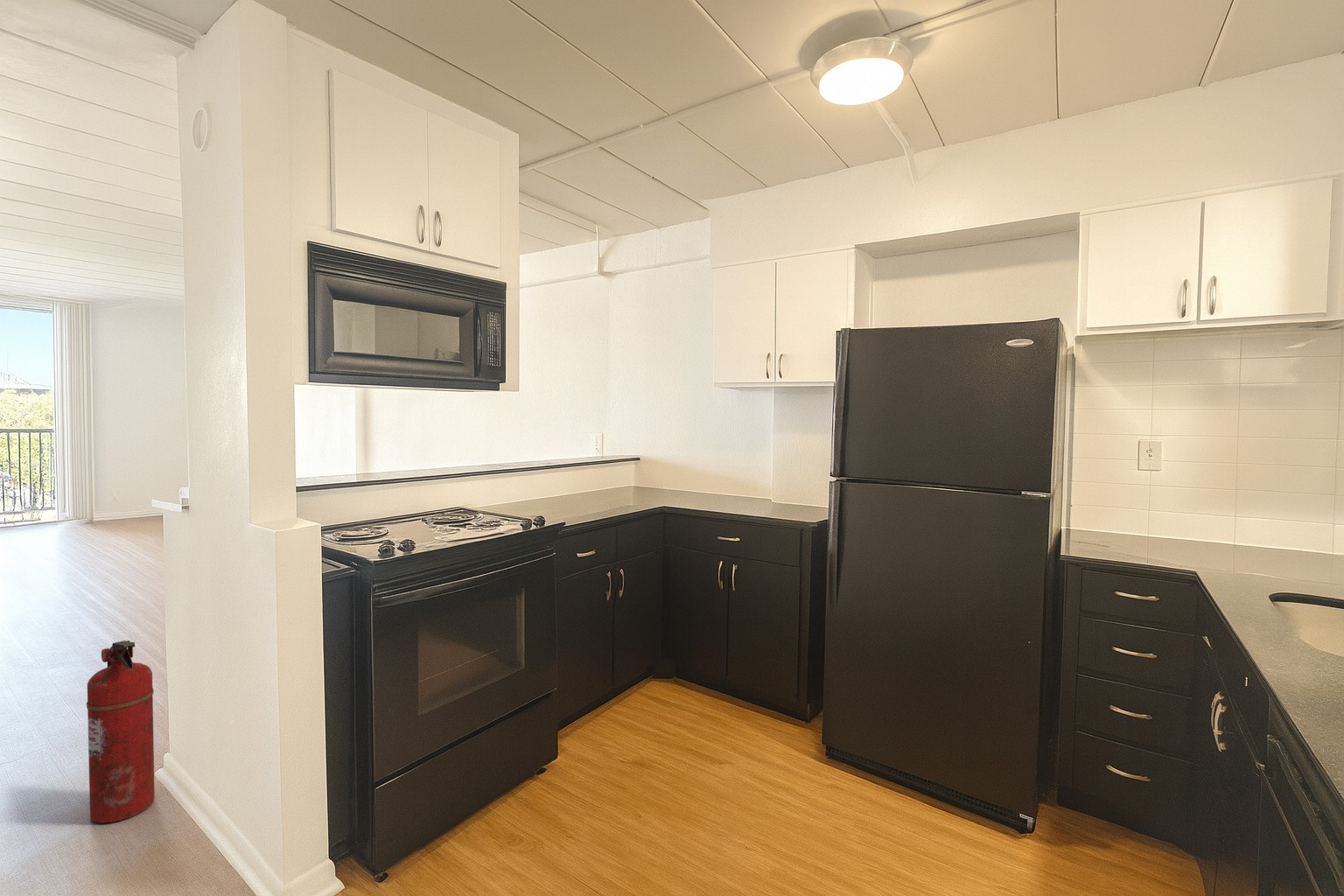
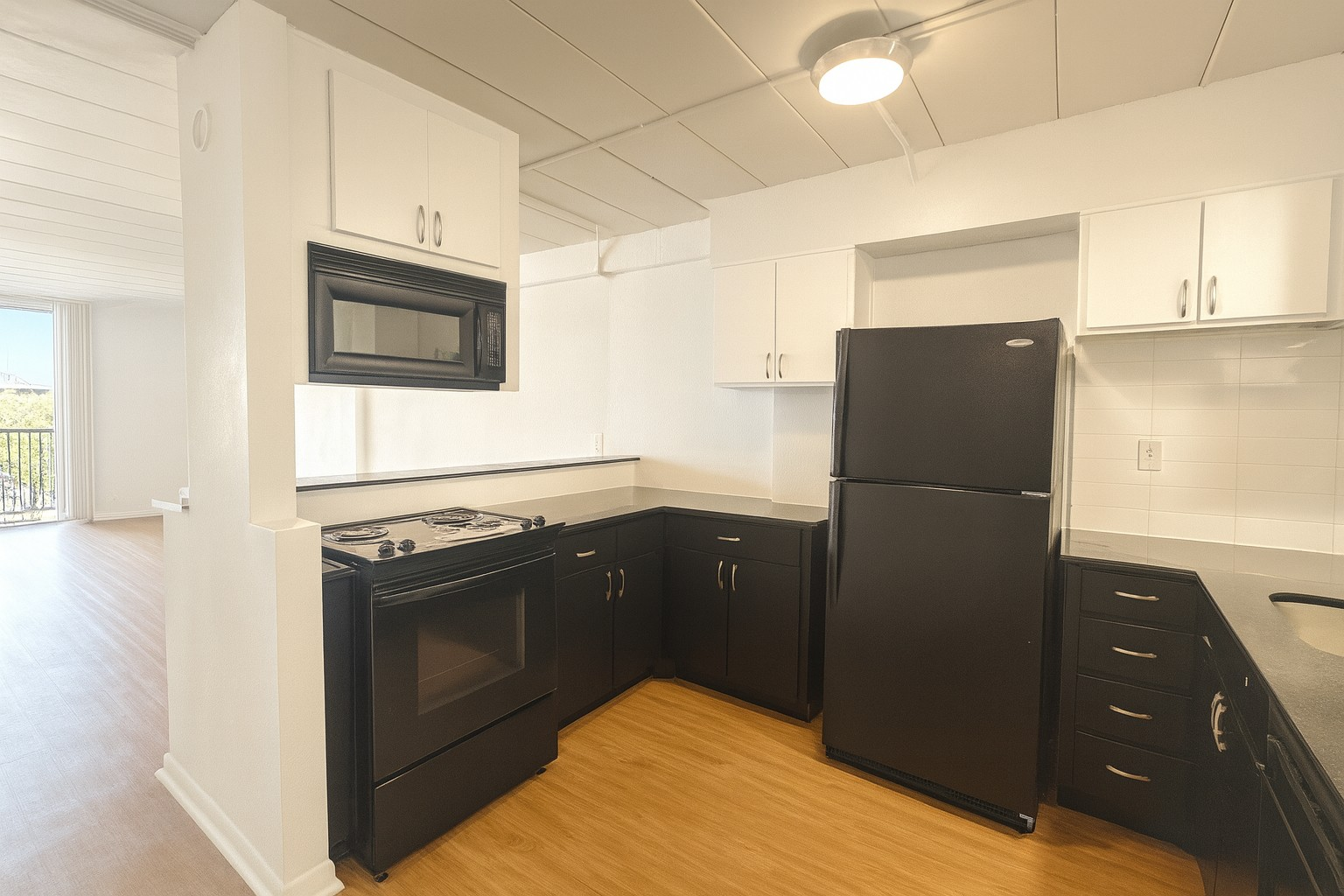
- fire extinguisher [86,640,156,824]
